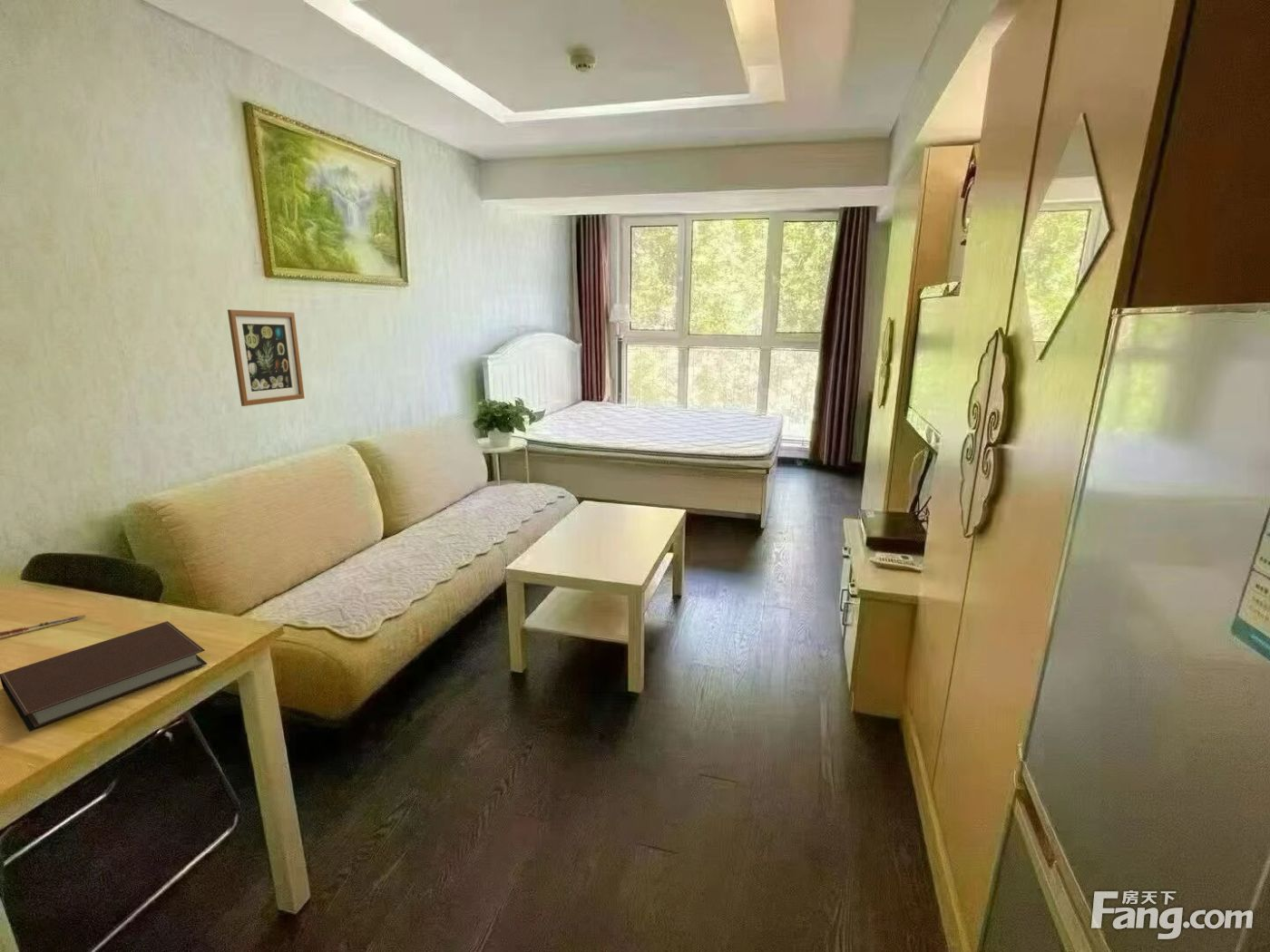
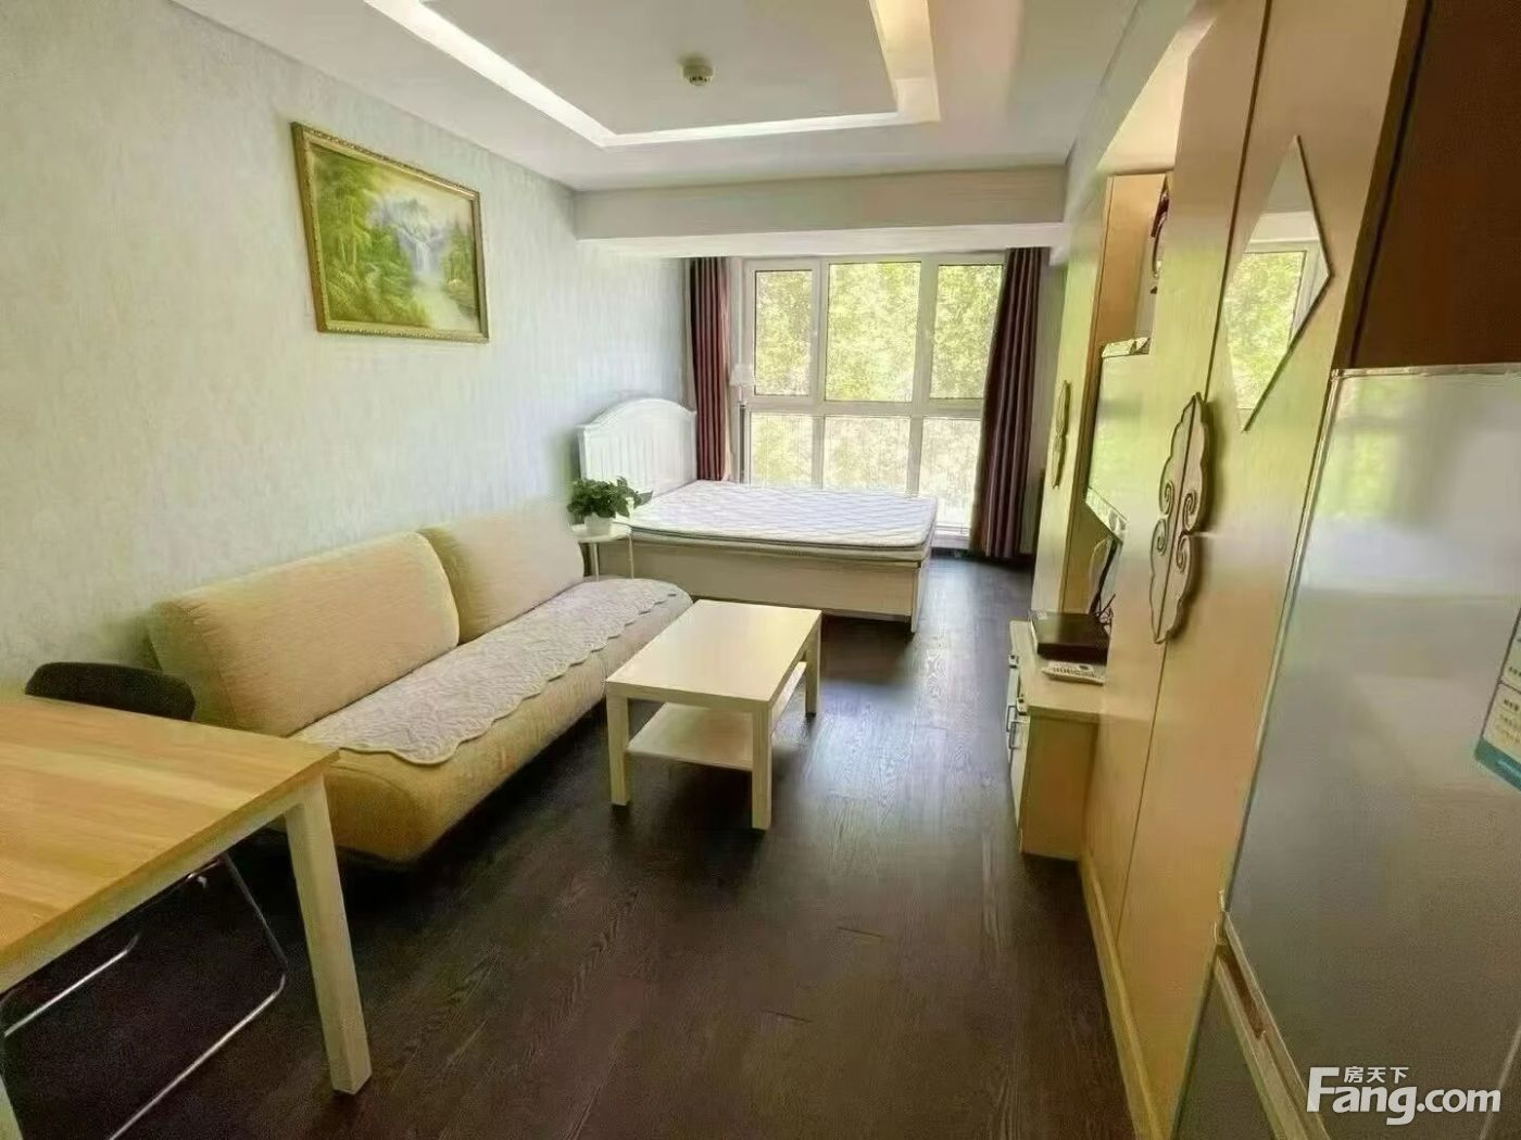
- pen [0,614,86,637]
- wall art [227,308,306,407]
- notebook [0,620,208,733]
